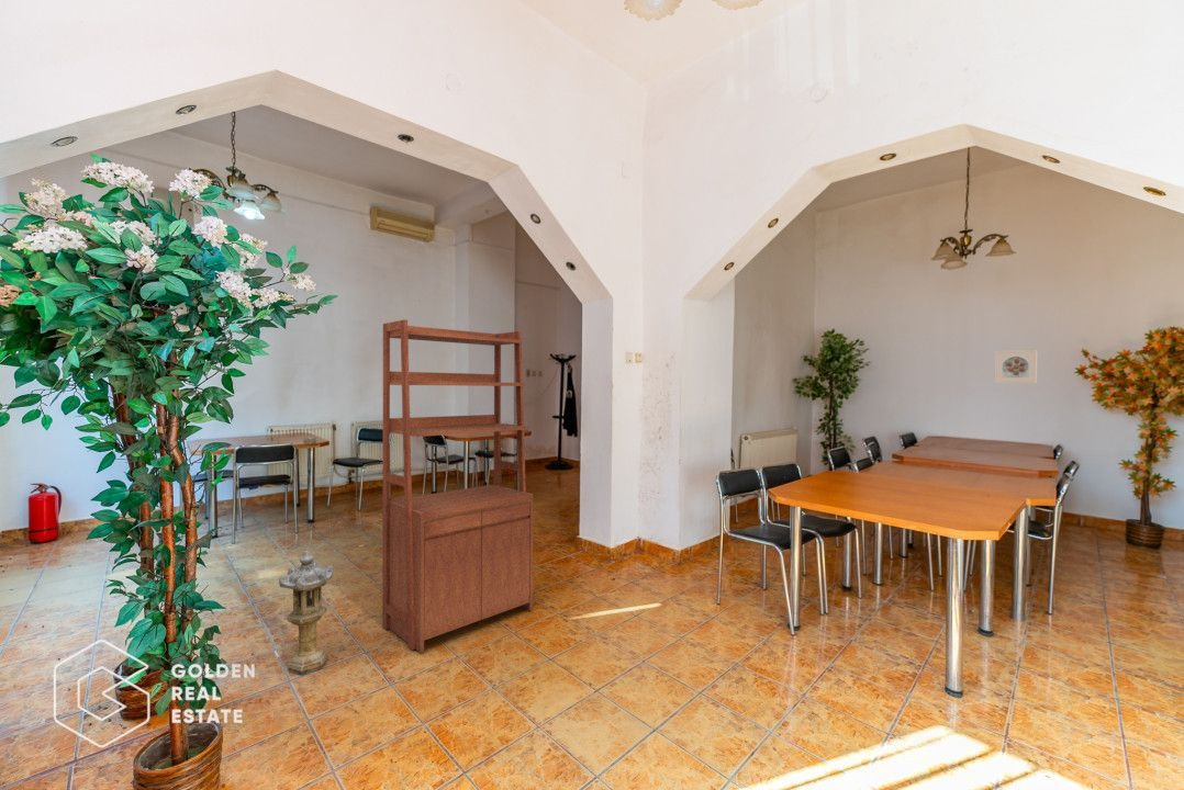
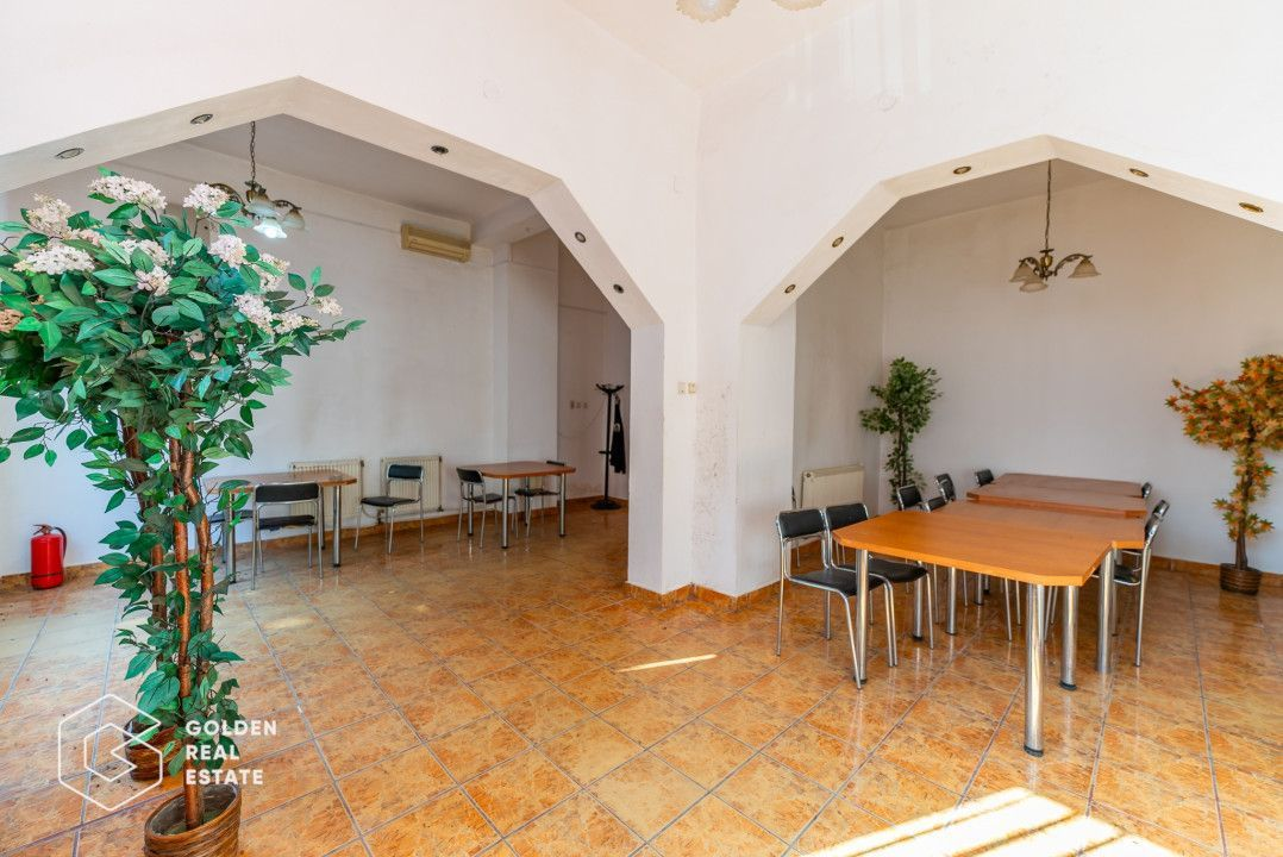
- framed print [994,349,1038,384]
- lantern [278,550,334,676]
- bookshelf [381,318,534,654]
